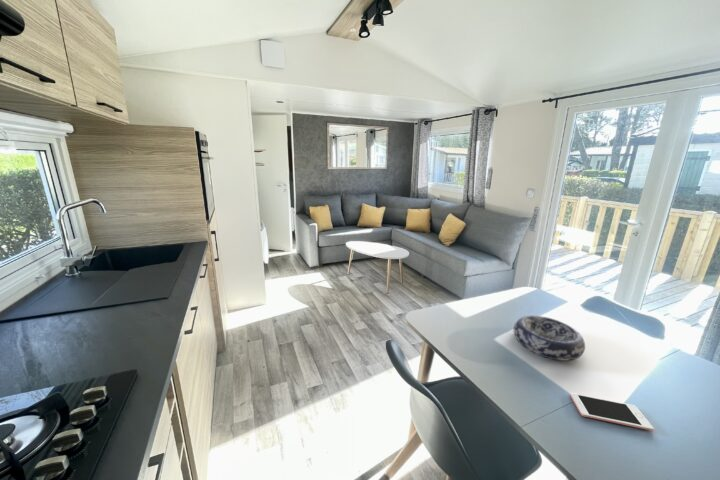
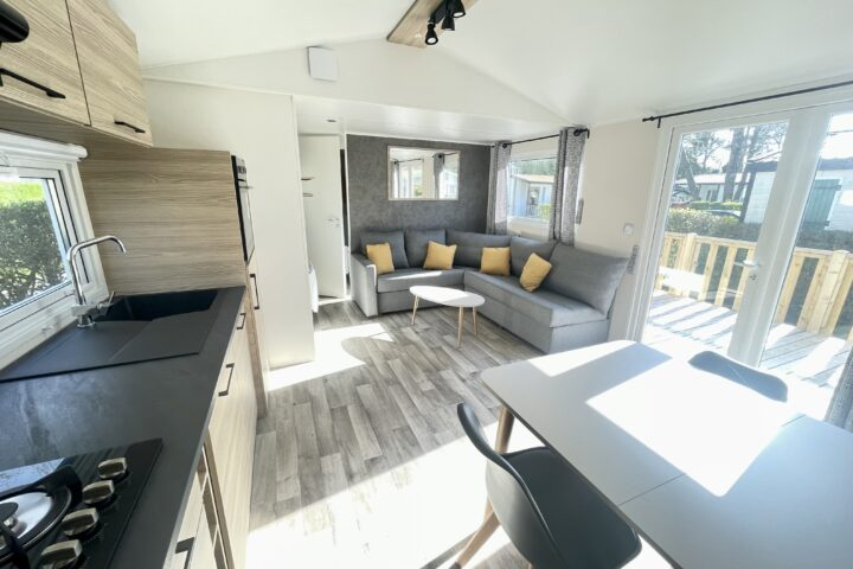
- cell phone [569,392,655,432]
- decorative bowl [513,315,586,362]
